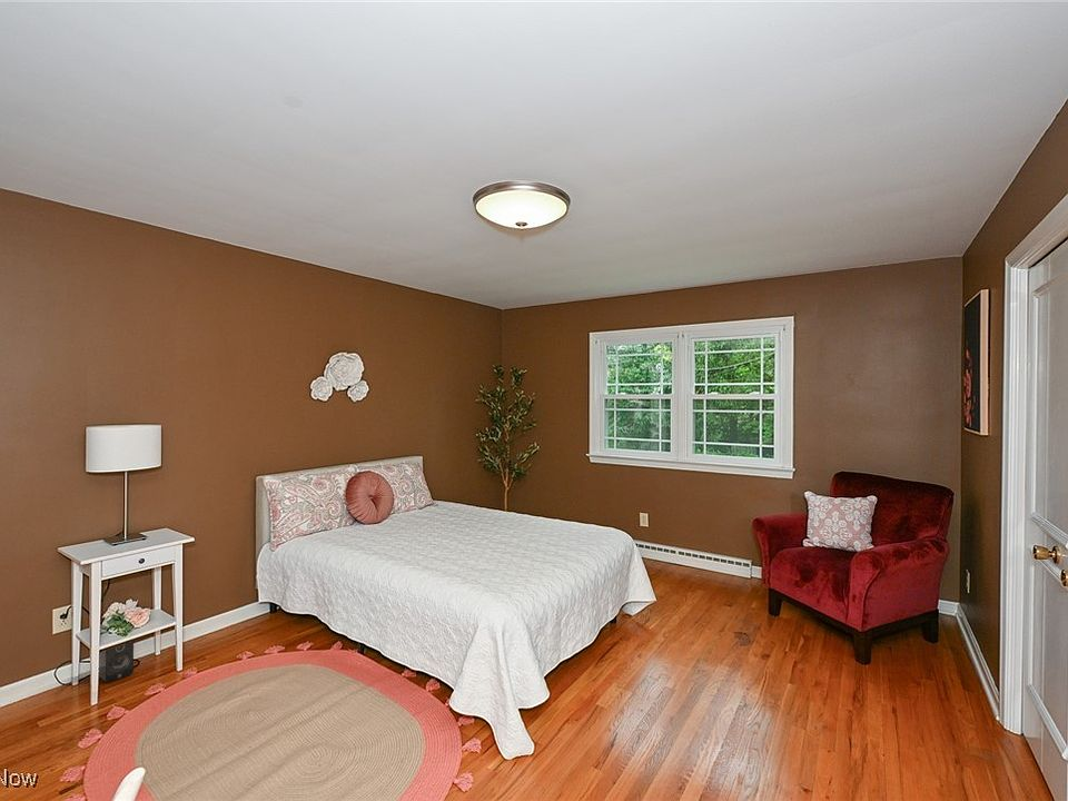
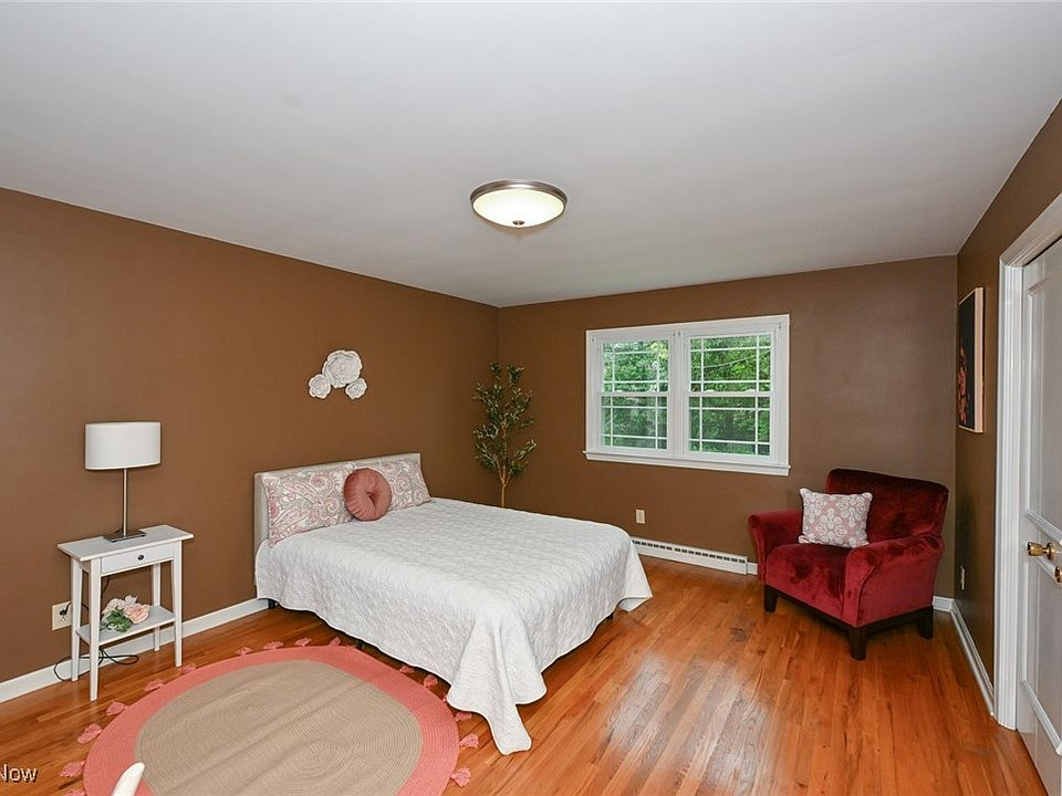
- speaker [98,639,135,683]
